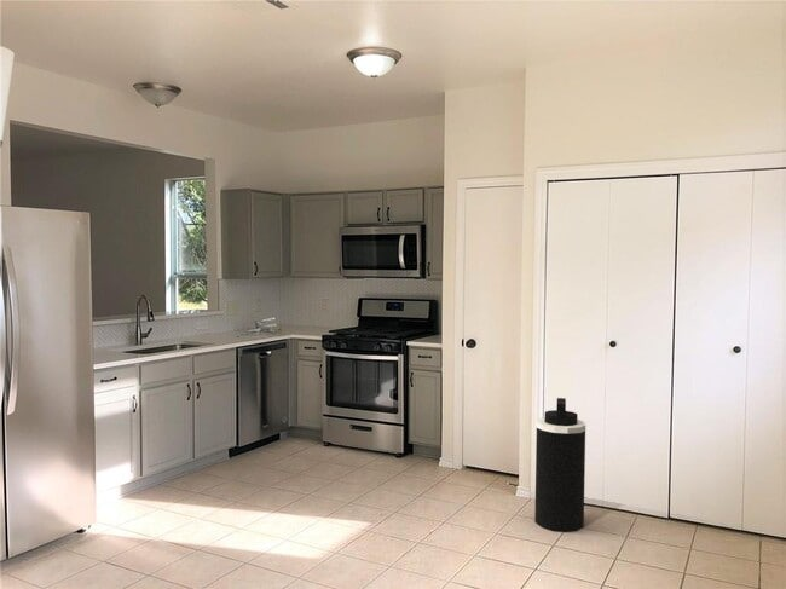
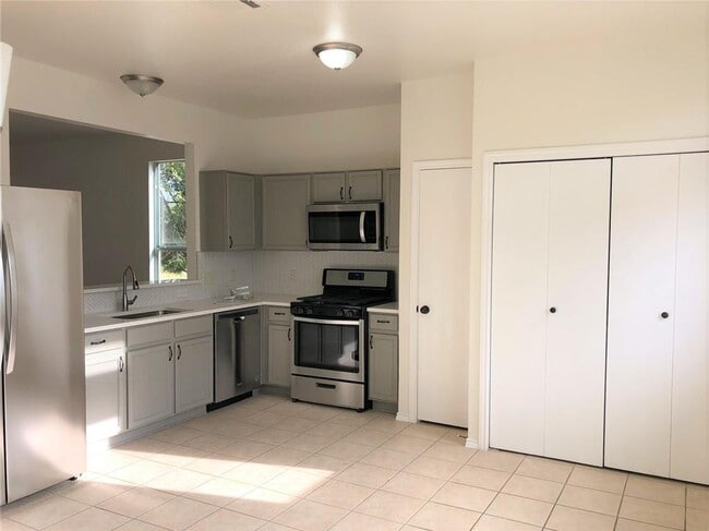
- trash can [533,397,588,533]
